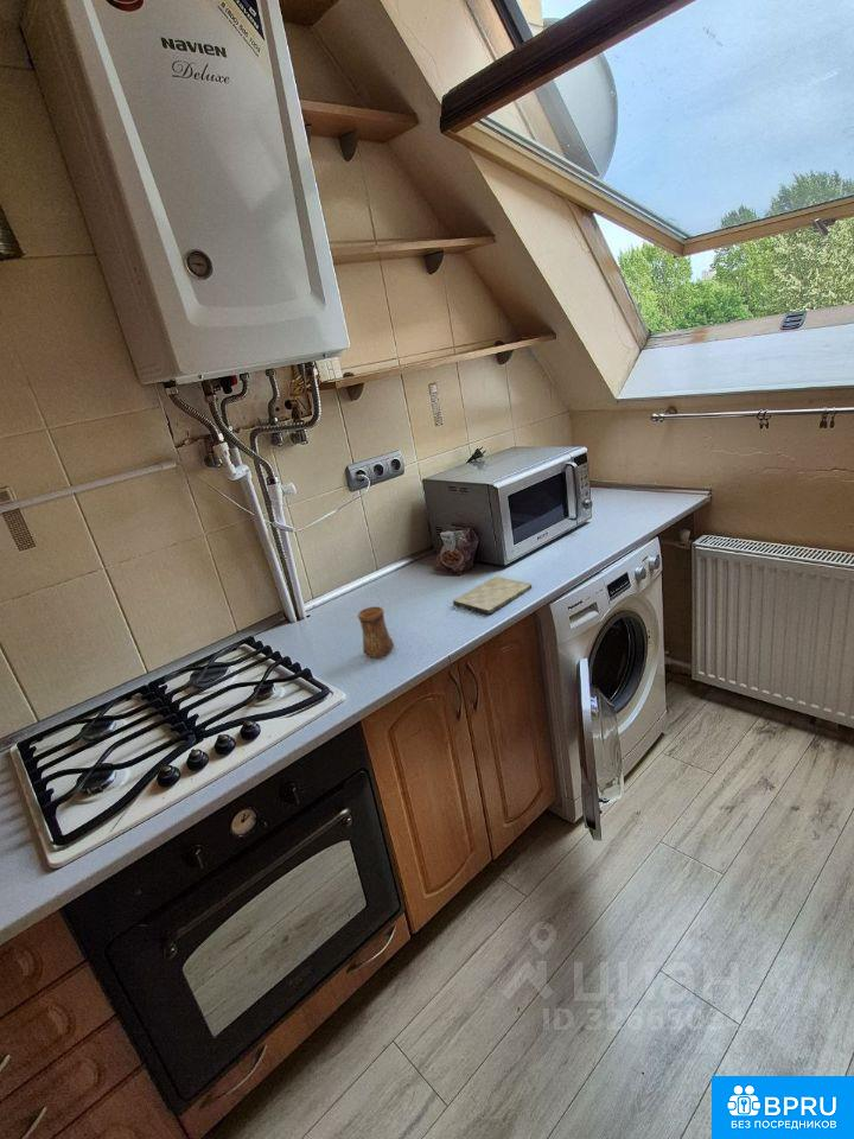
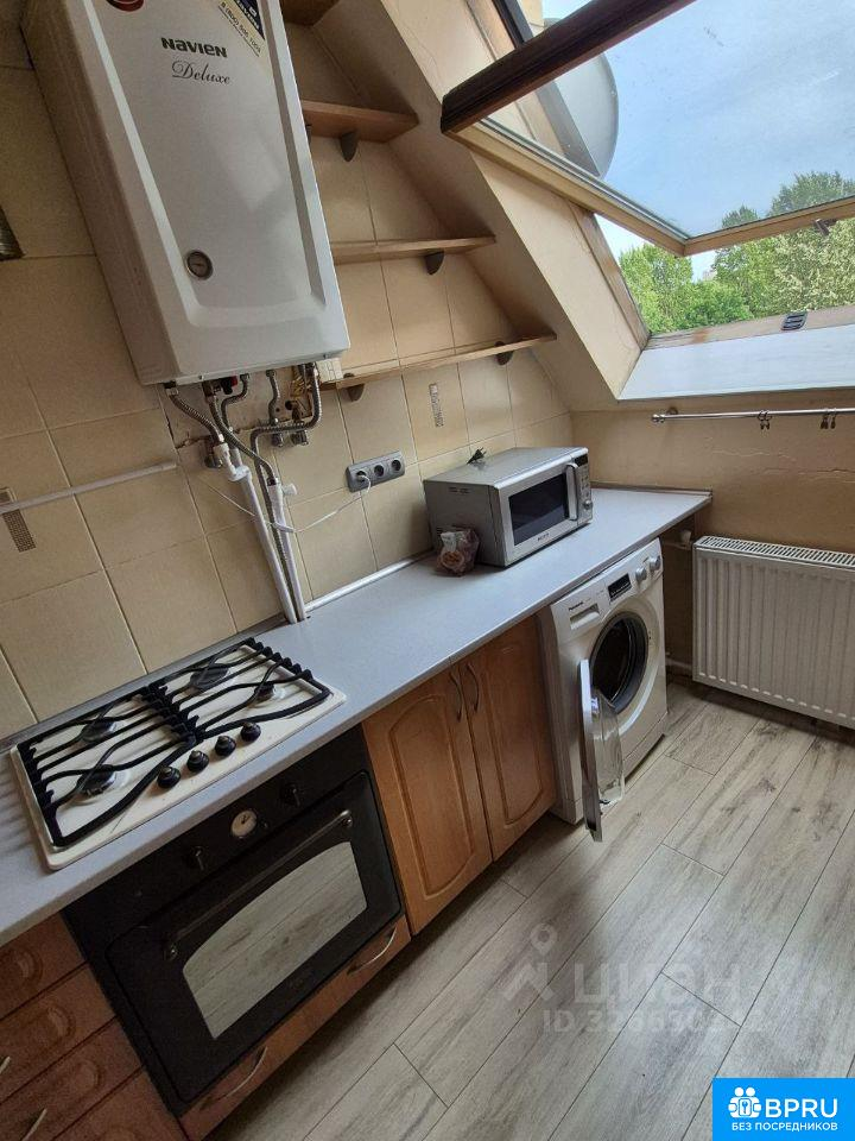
- cutting board [452,575,533,615]
- cup [357,605,395,660]
